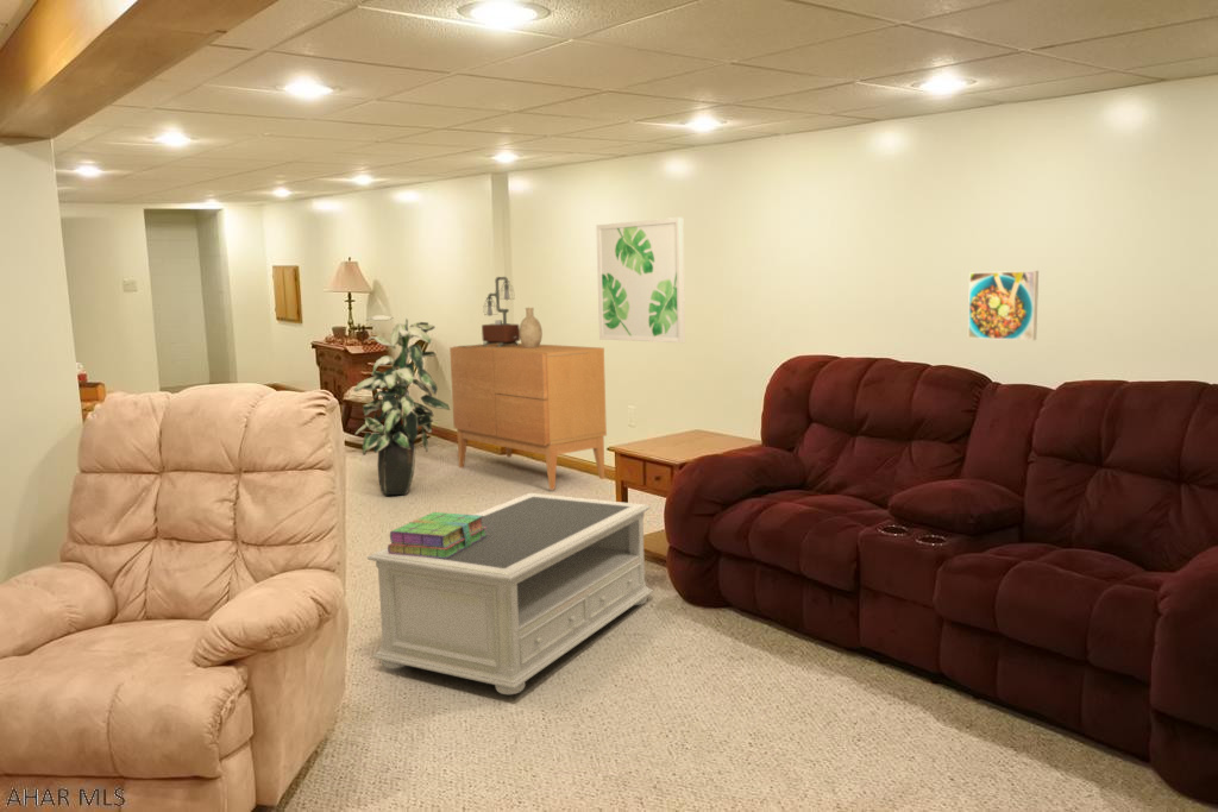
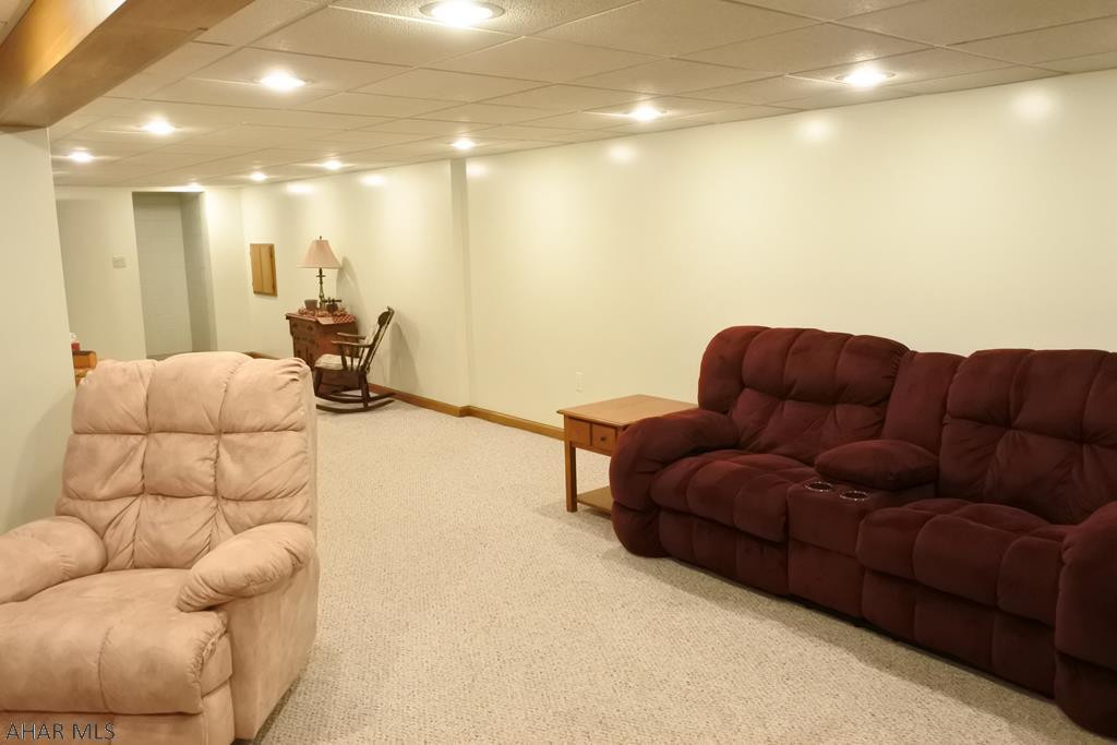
- stack of books [387,511,486,559]
- wall art [595,216,686,344]
- coffee table [366,492,654,695]
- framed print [967,270,1040,341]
- table lamp [458,276,521,348]
- sideboard [448,342,608,491]
- indoor plant [352,314,451,496]
- decorative vase [519,307,544,348]
